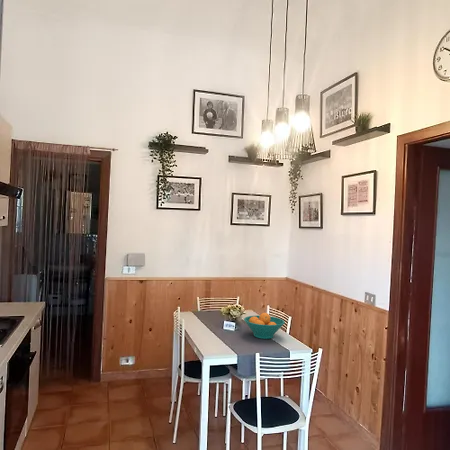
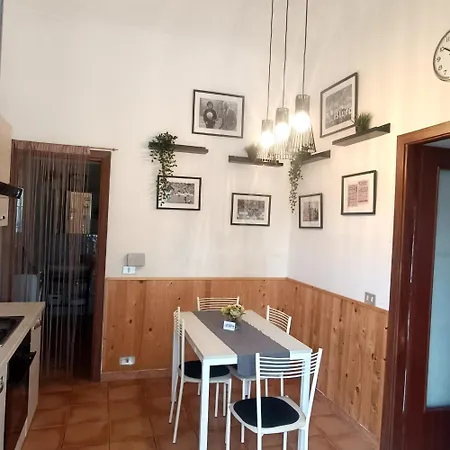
- fruit bowl [243,312,286,340]
